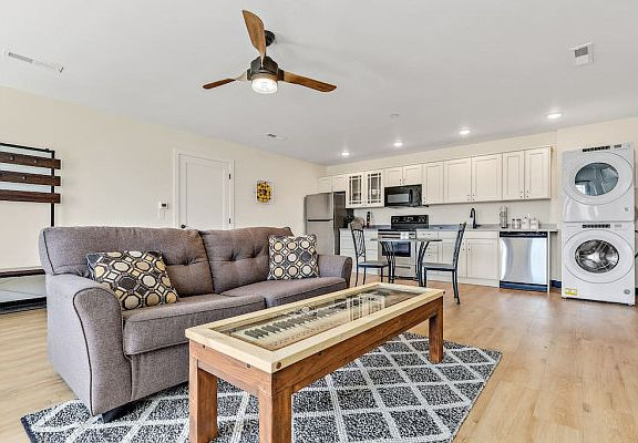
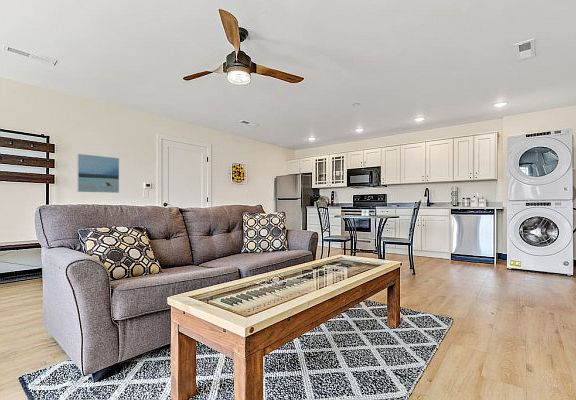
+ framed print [76,153,120,194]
